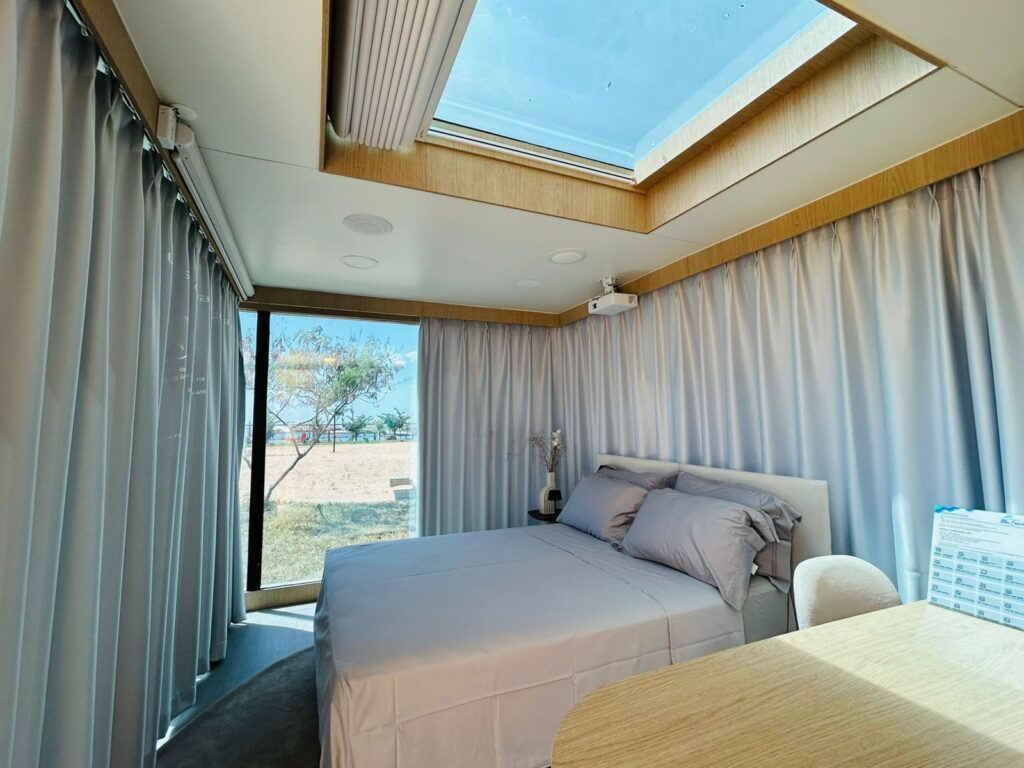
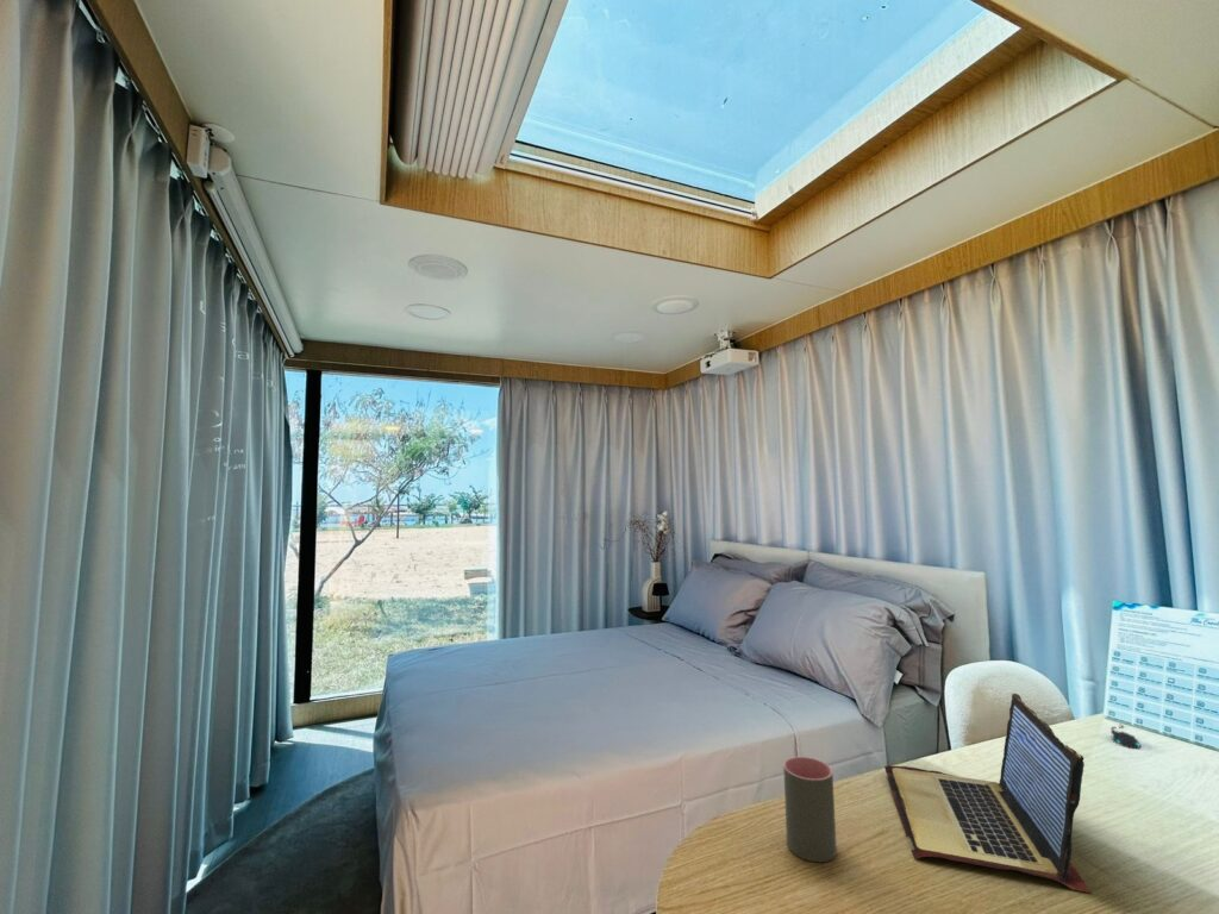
+ cup [782,756,838,863]
+ laptop [883,693,1093,894]
+ mouse [1109,722,1142,750]
